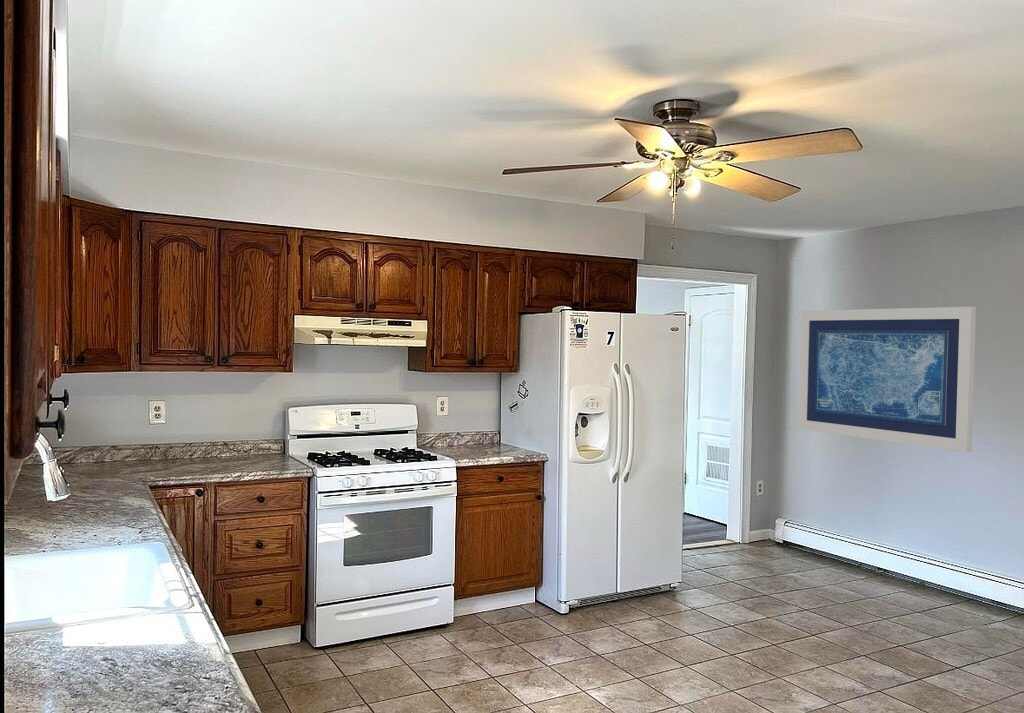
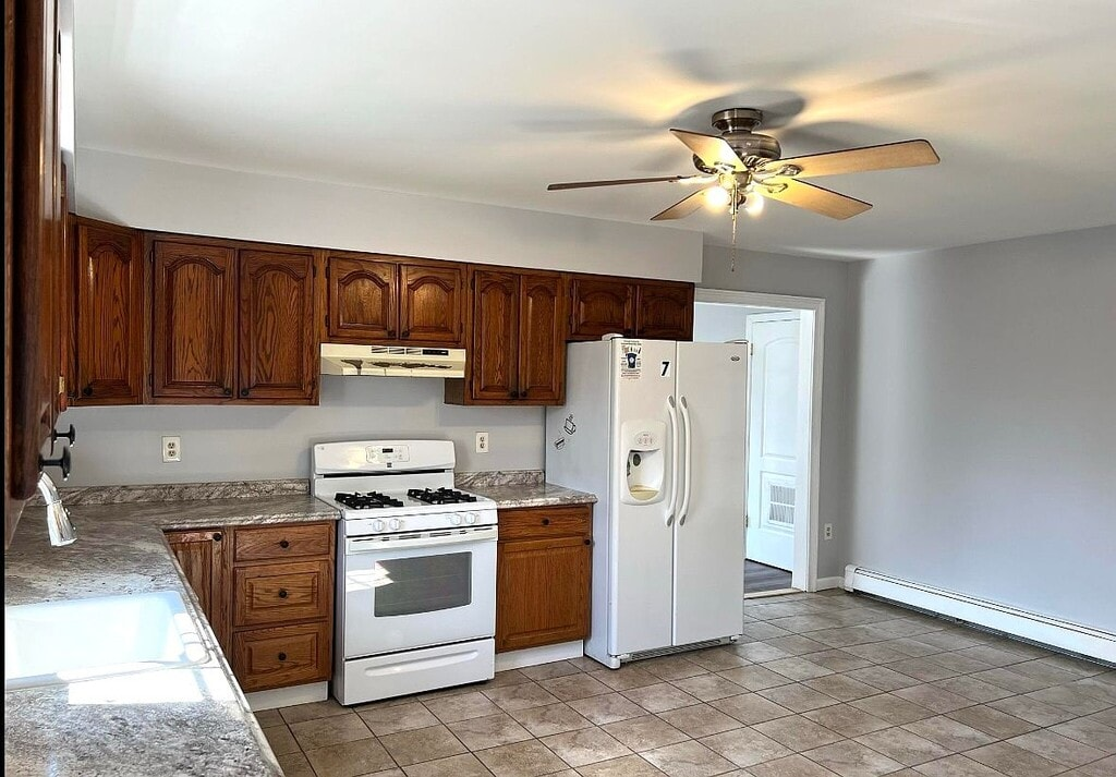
- wall art [797,306,977,453]
